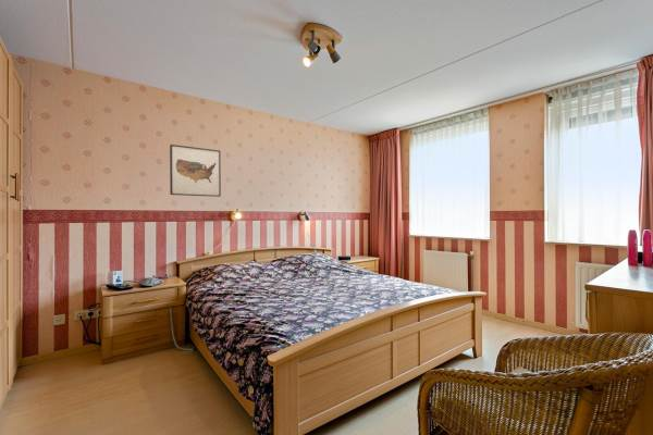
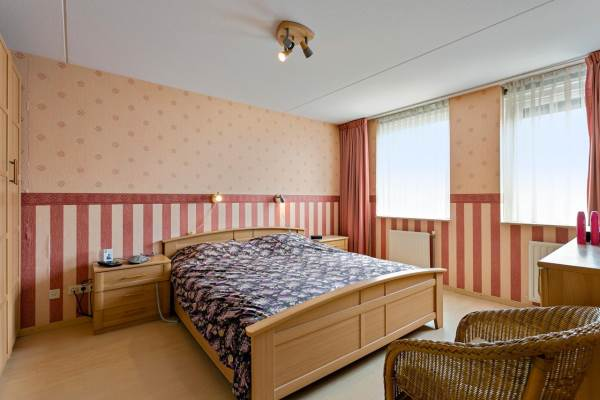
- wall art [169,144,222,198]
